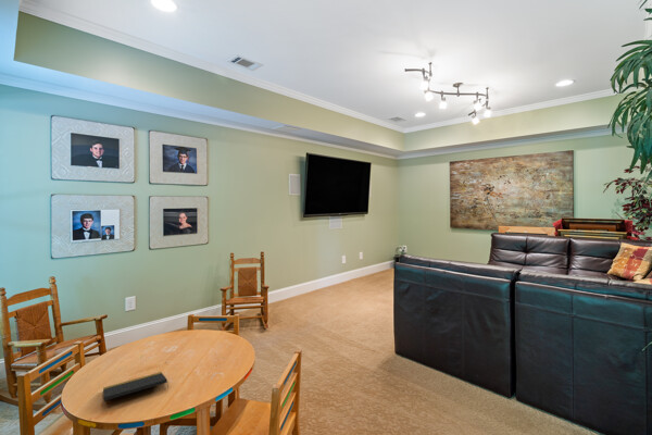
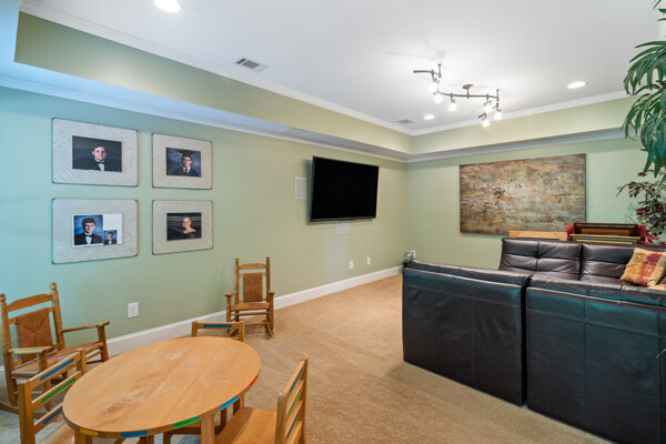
- notepad [102,371,170,402]
